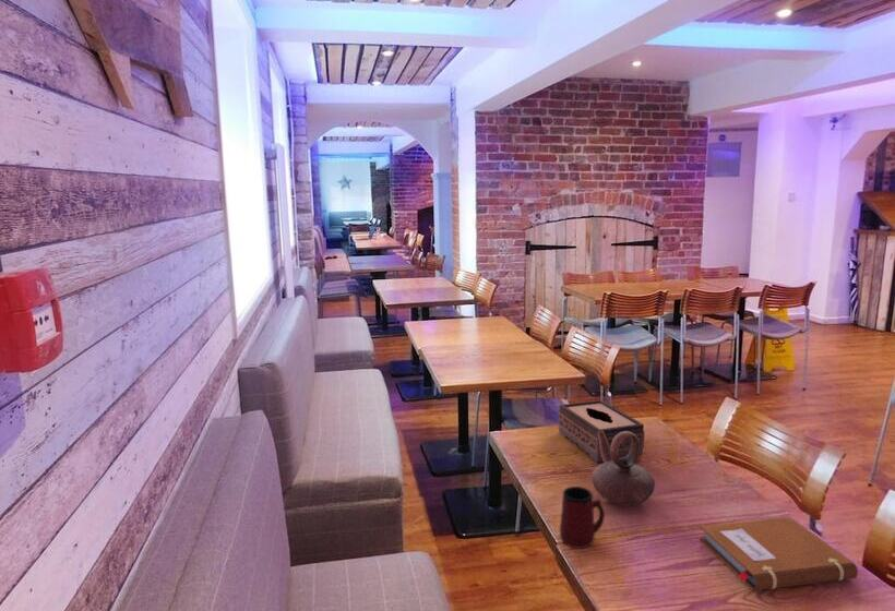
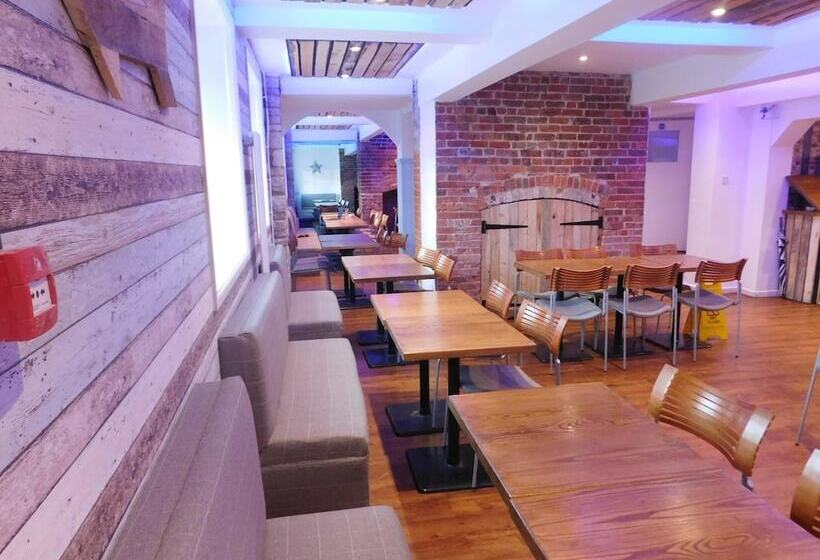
- teapot [590,431,656,506]
- tissue box [558,399,645,463]
- mug [559,486,606,549]
- notebook [699,516,859,591]
